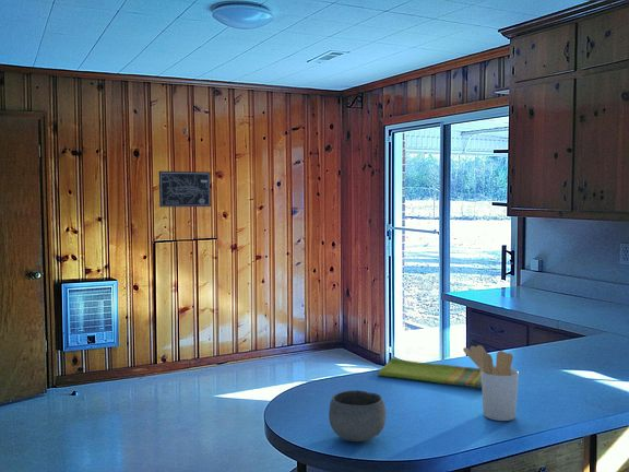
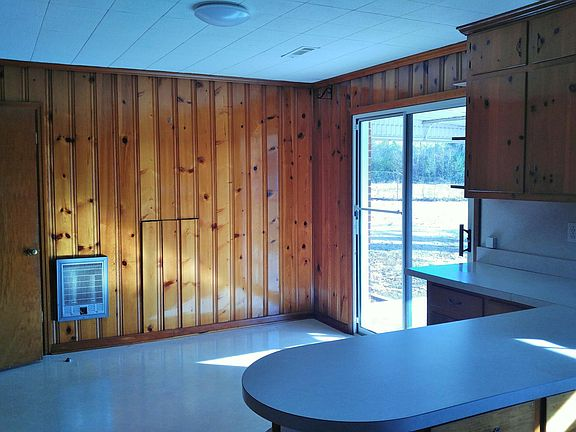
- bowl [328,389,387,442]
- utensil holder [462,344,520,422]
- wall art [158,170,212,208]
- dish towel [377,356,482,389]
